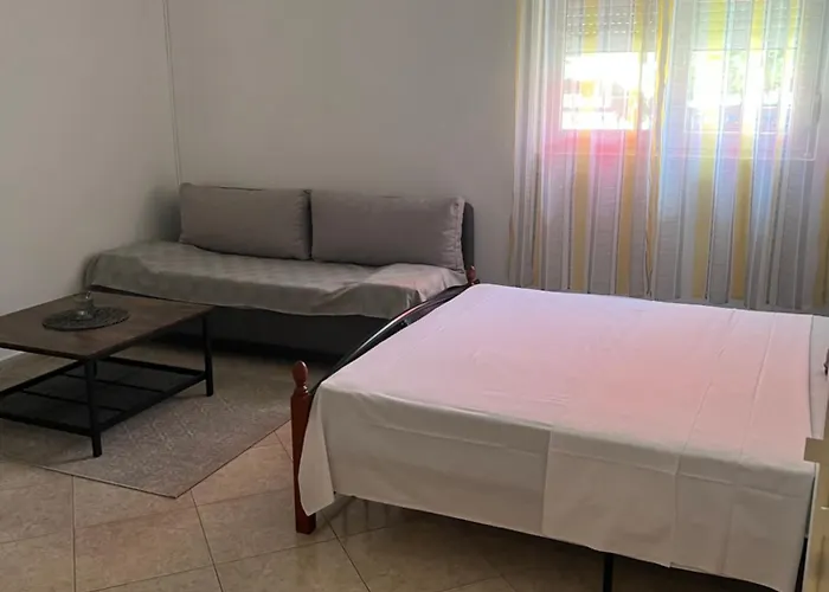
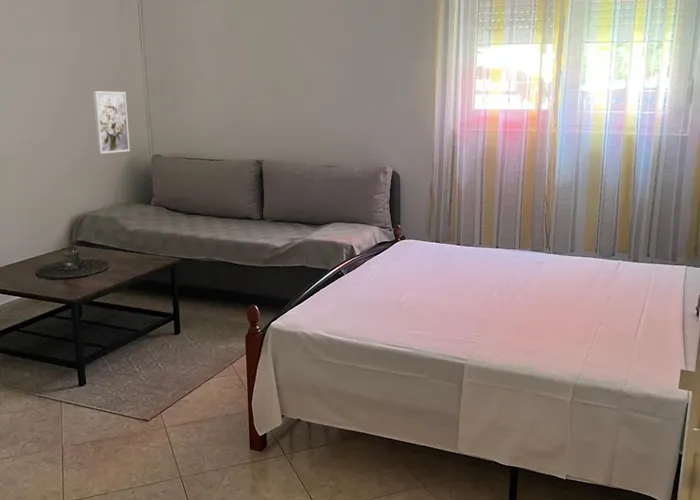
+ wall art [92,90,131,155]
